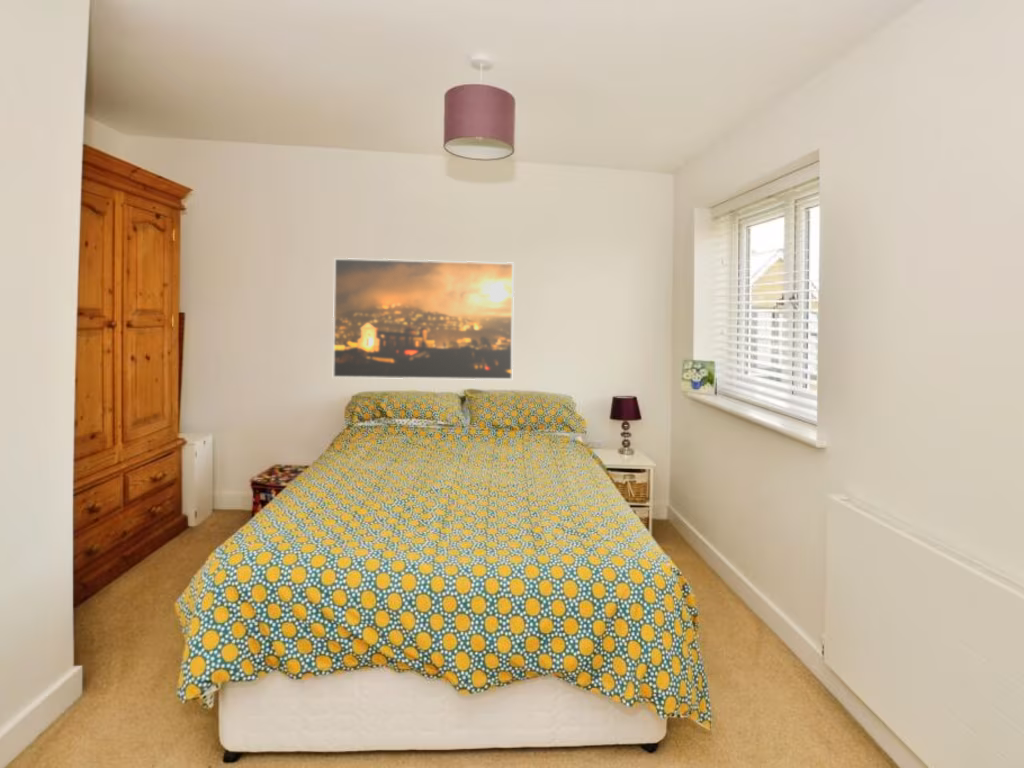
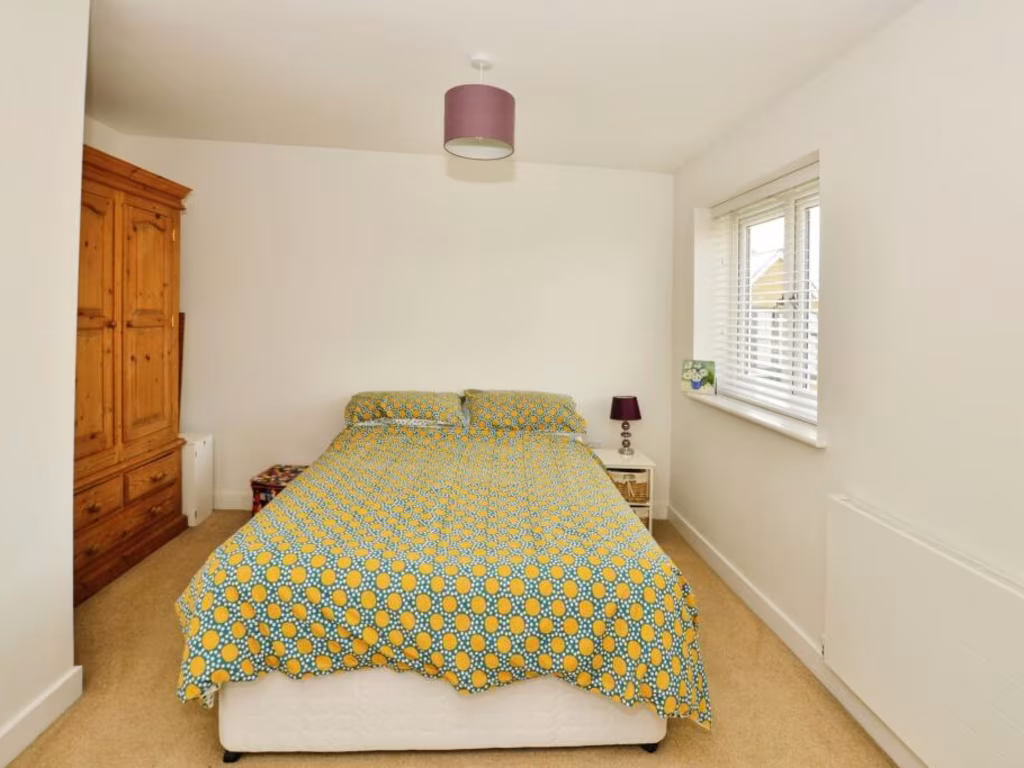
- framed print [332,257,515,381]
